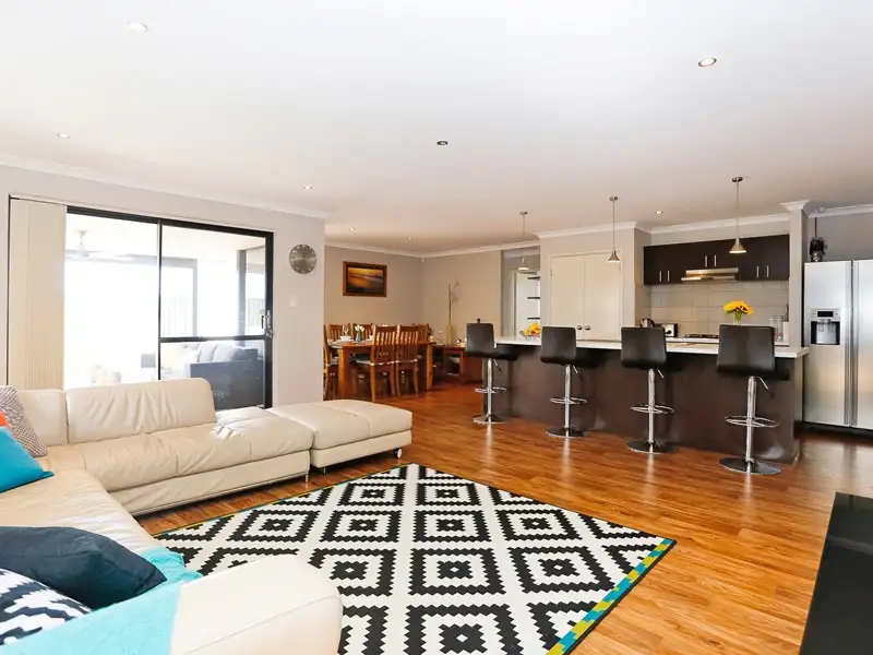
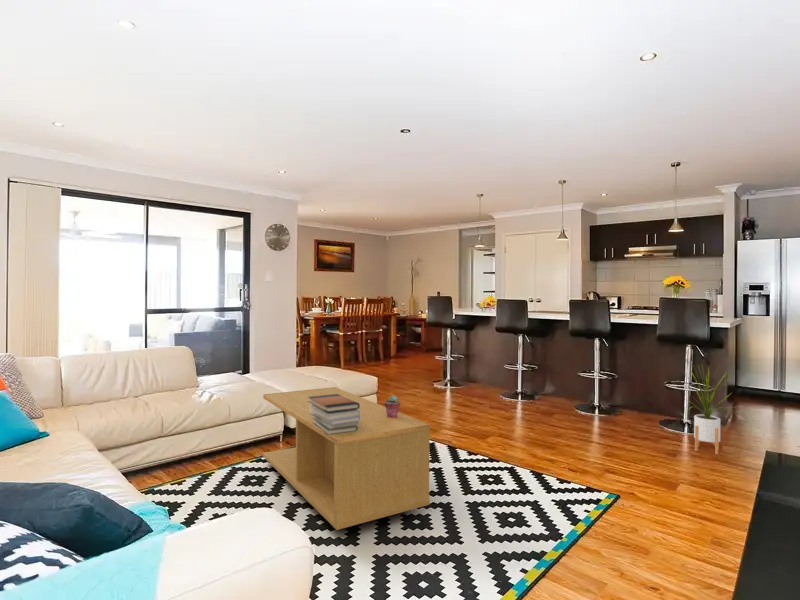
+ book stack [308,394,360,435]
+ house plant [683,364,736,455]
+ potted succulent [383,395,401,418]
+ coffee table [262,386,431,531]
